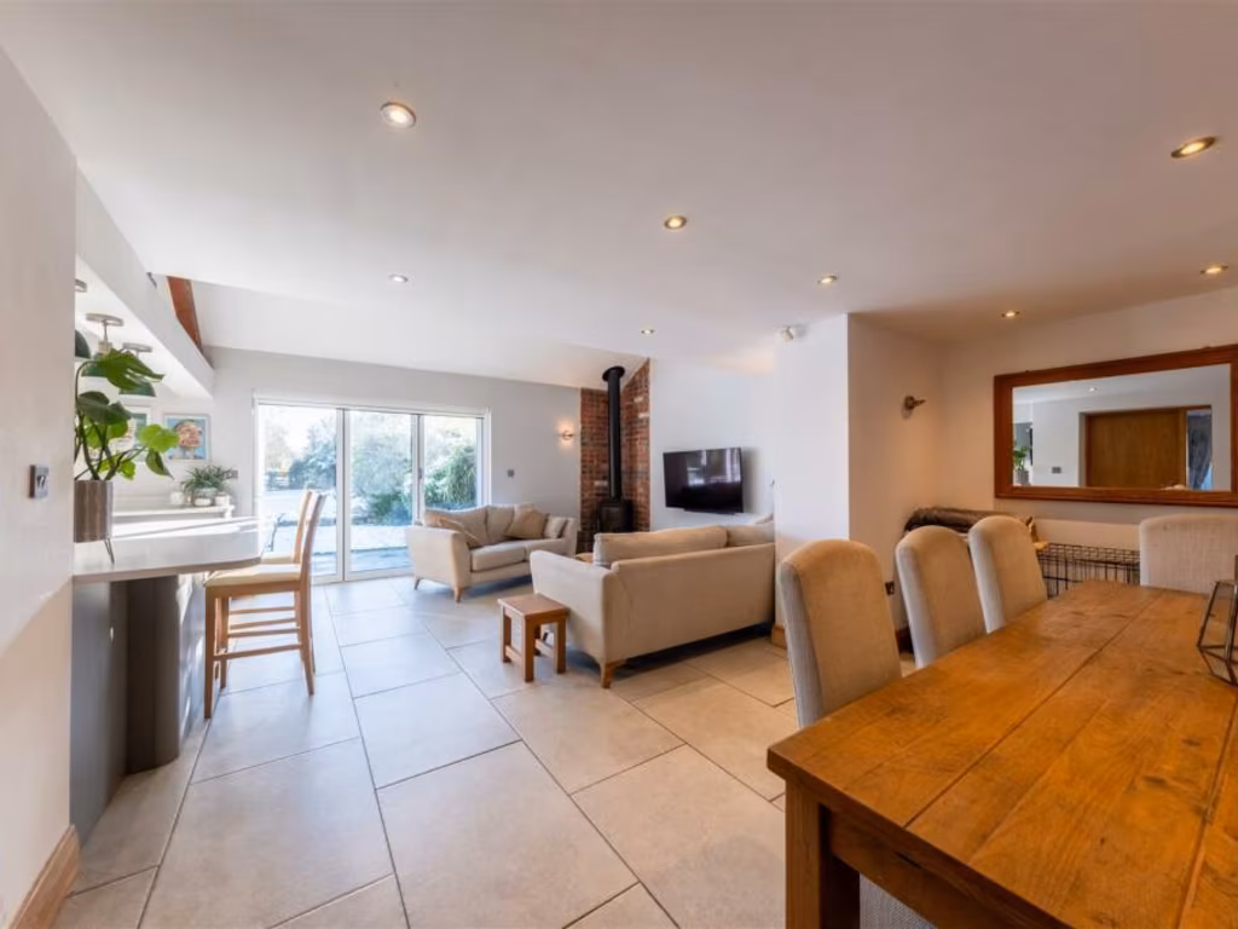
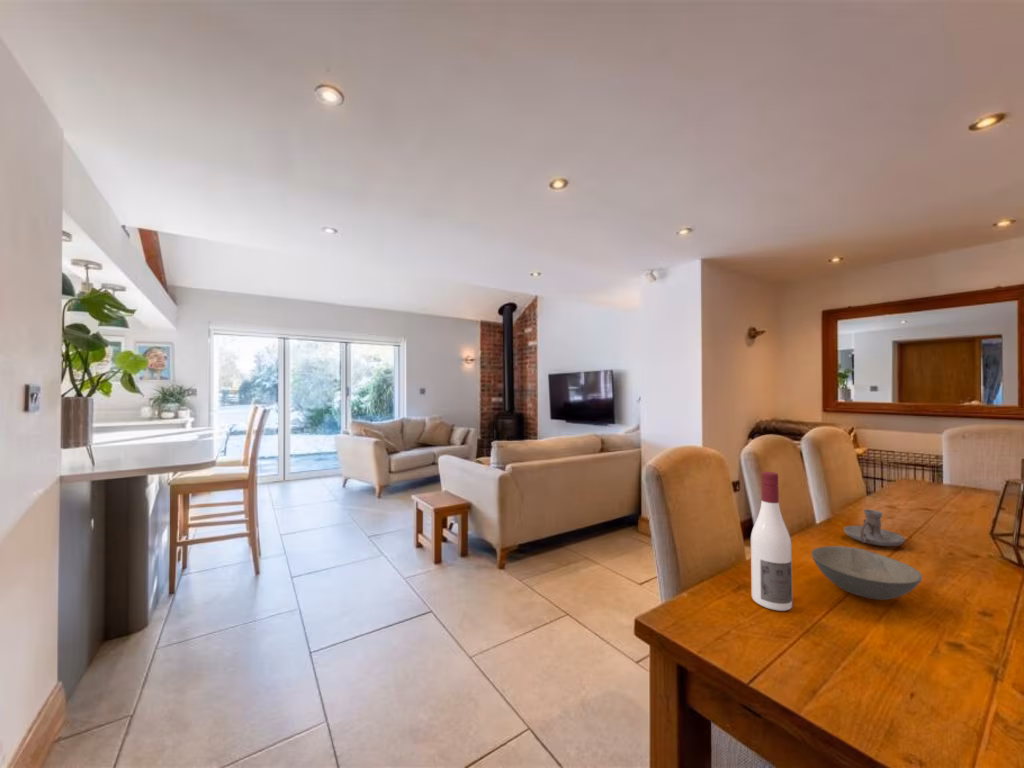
+ candle holder [843,509,906,547]
+ alcohol [750,471,793,612]
+ soup bowl [810,545,923,601]
